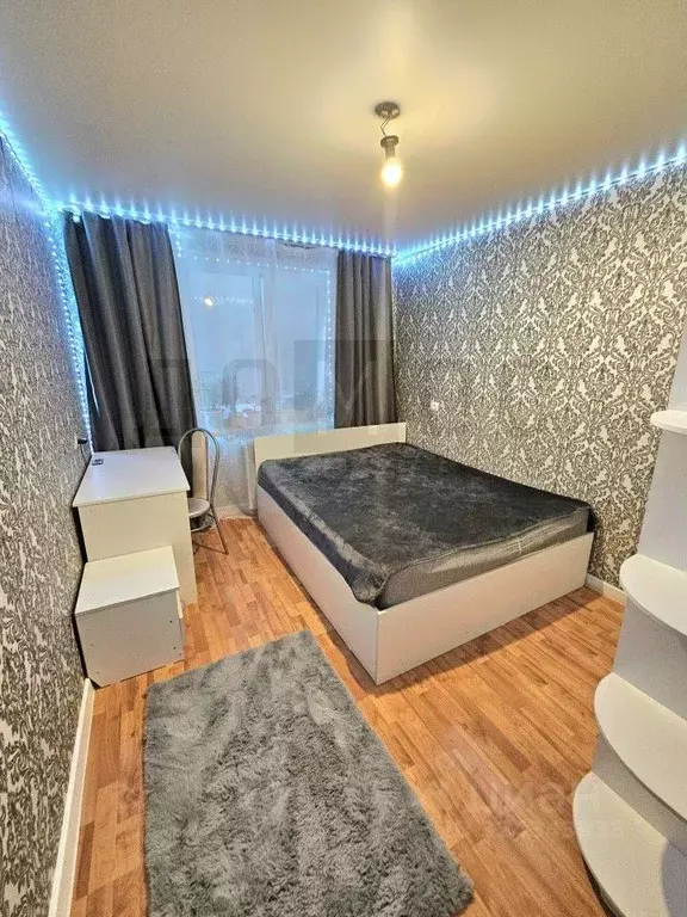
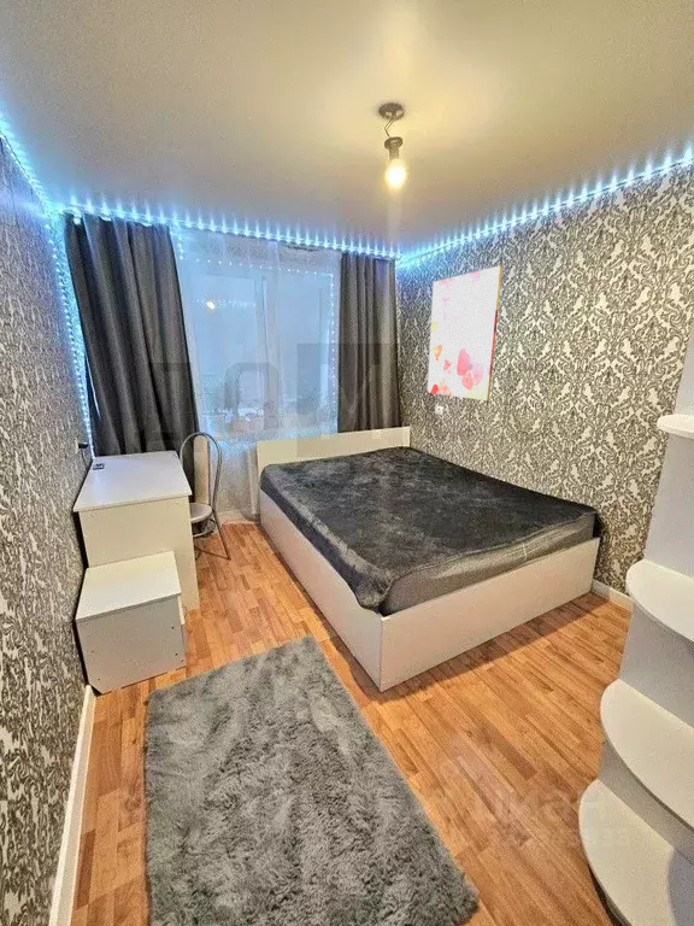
+ wall art [427,264,504,402]
